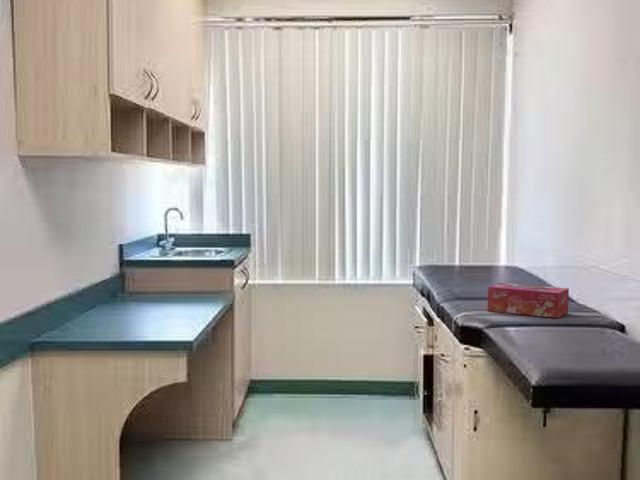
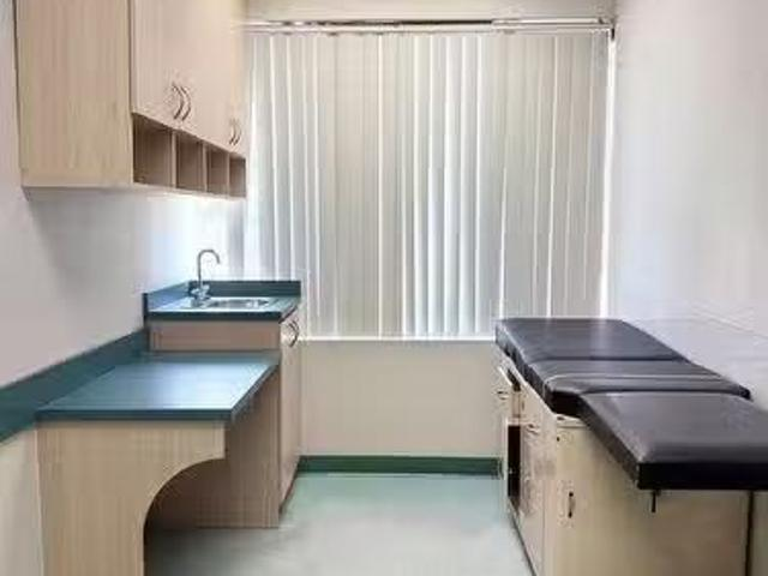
- tissue box [487,282,570,319]
